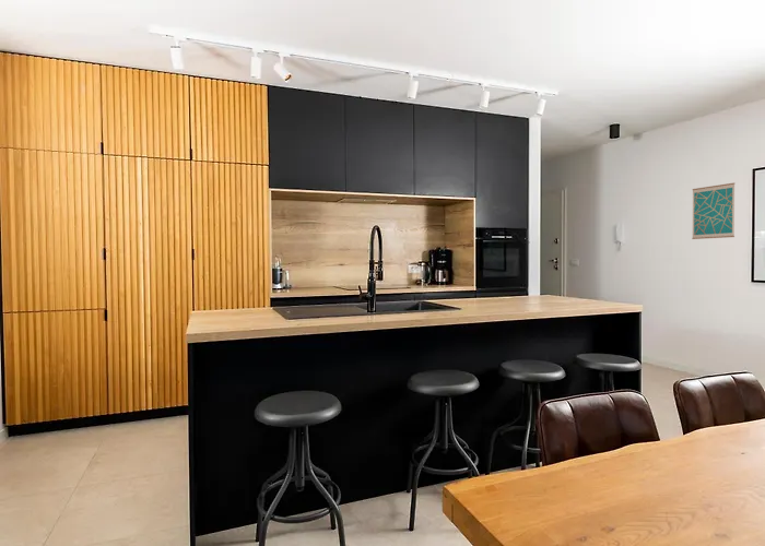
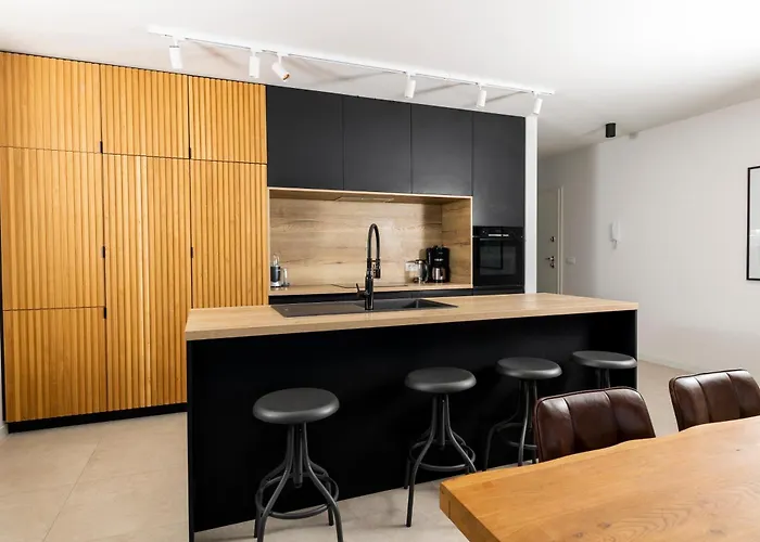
- wall art [691,181,735,240]
